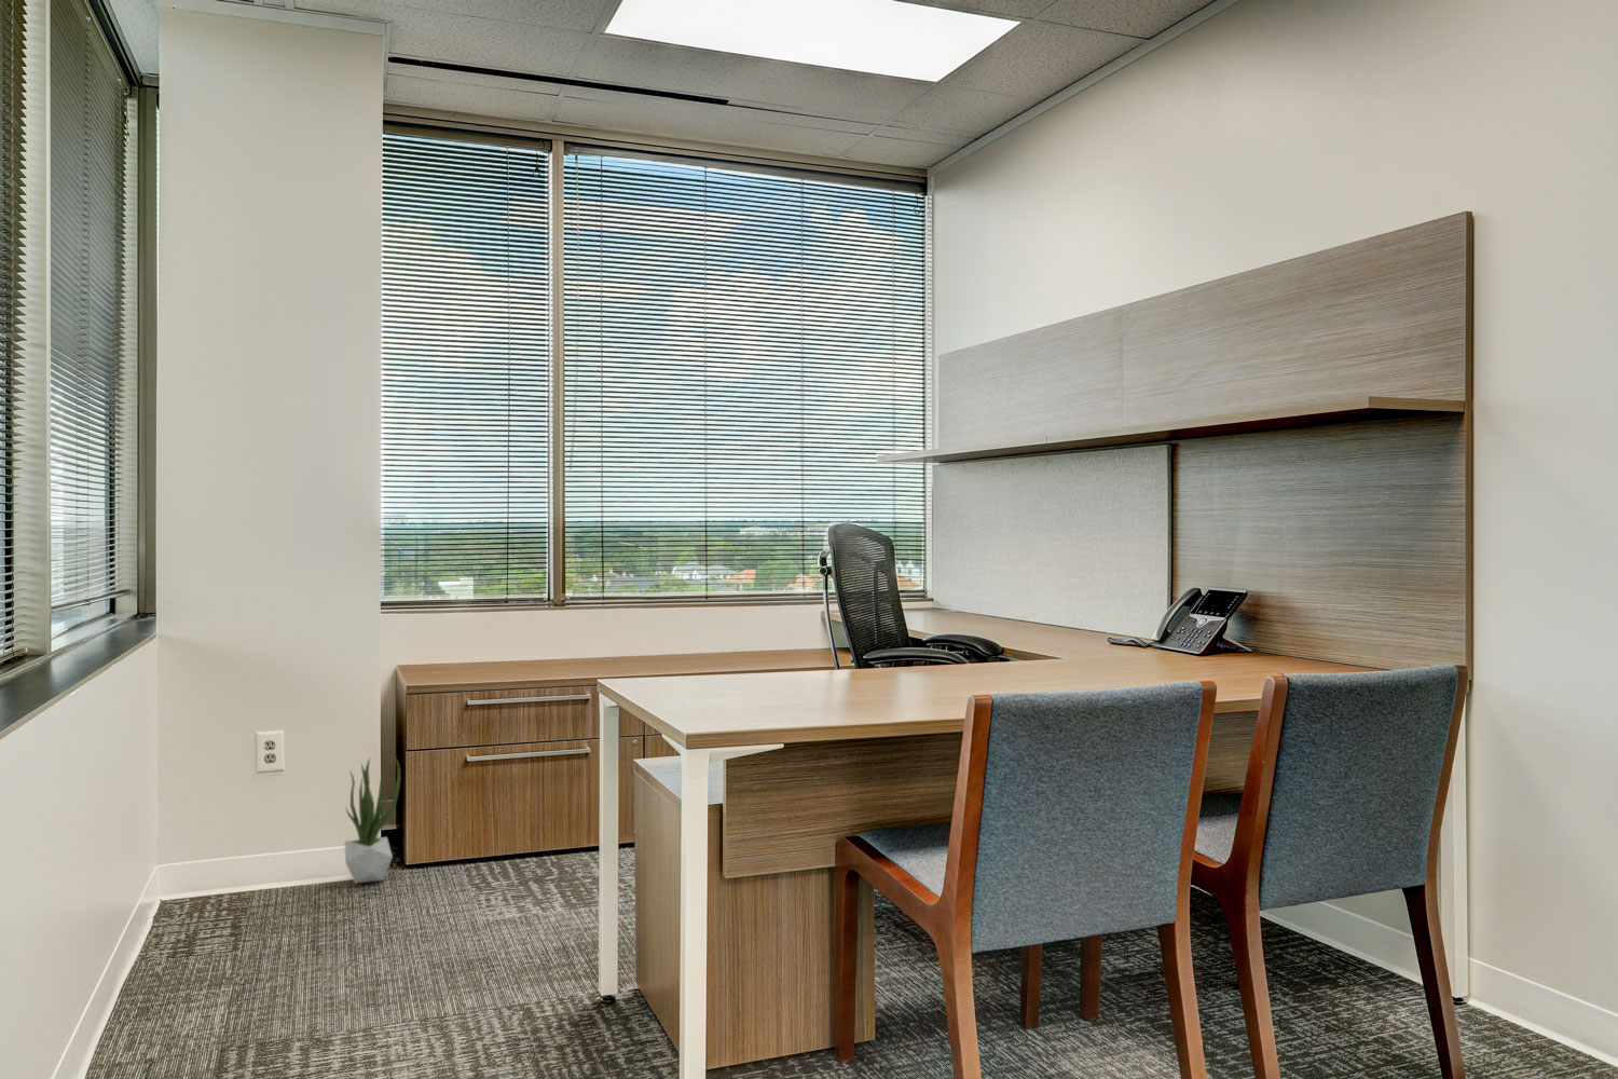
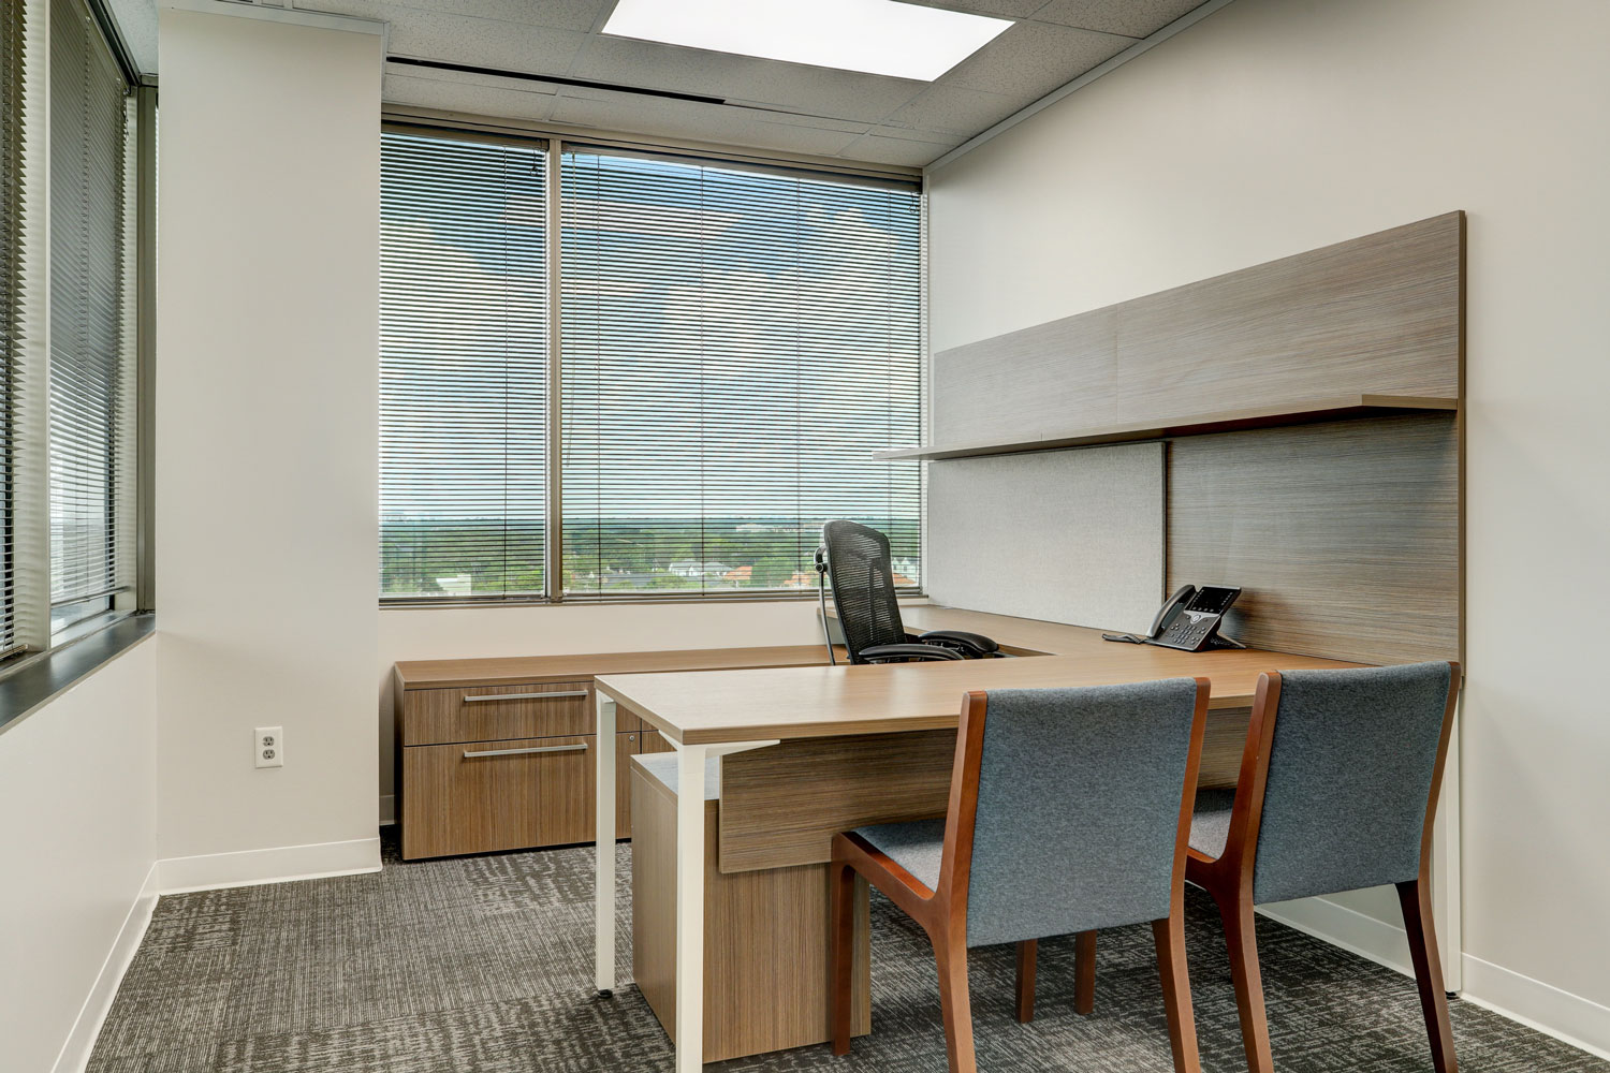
- potted plant [343,755,401,885]
